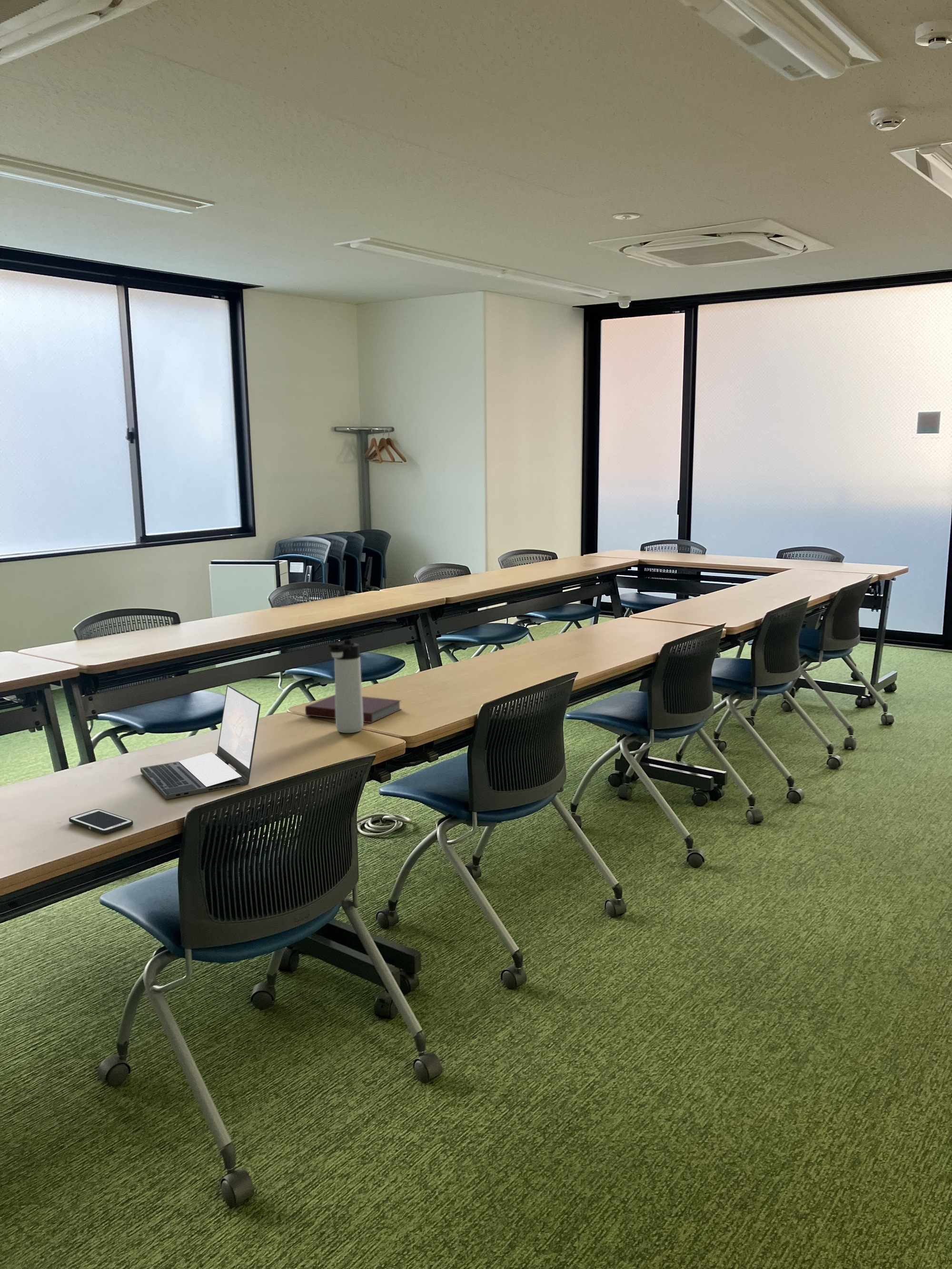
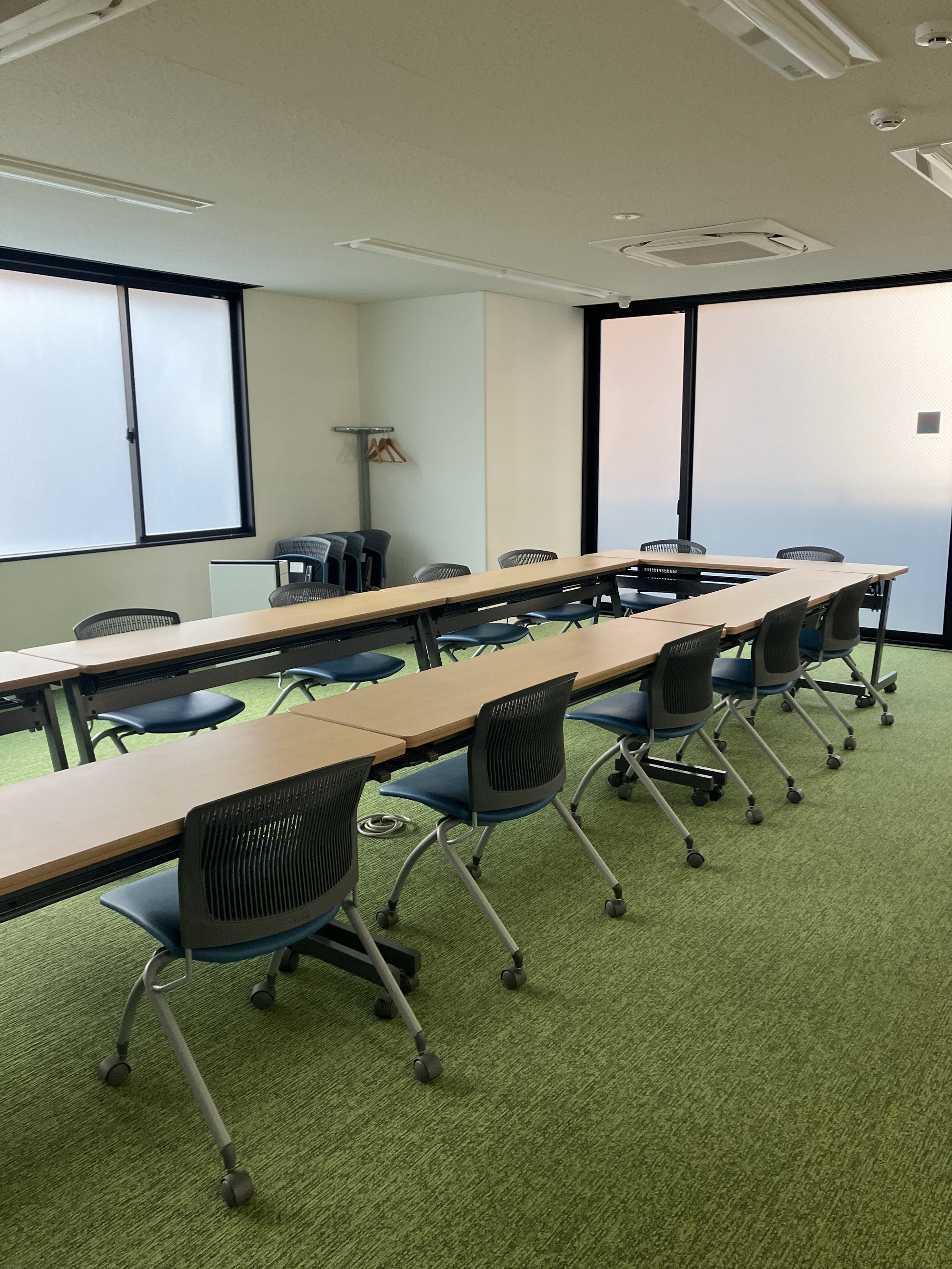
- notebook [305,694,402,724]
- cell phone [69,809,134,834]
- laptop [140,684,261,800]
- thermos bottle [327,639,364,734]
